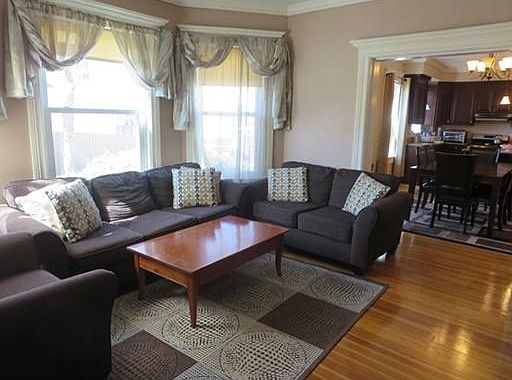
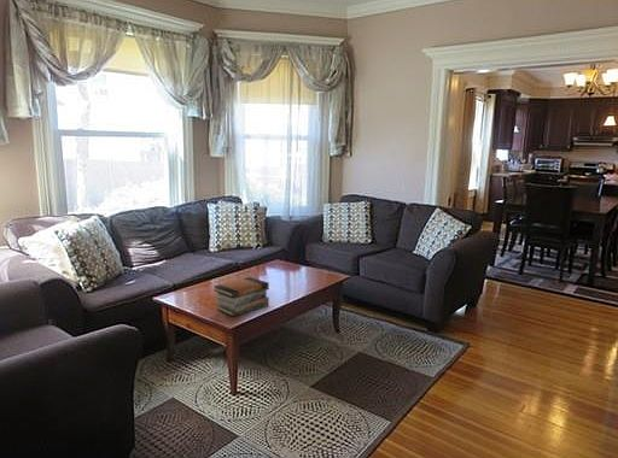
+ book stack [214,276,270,318]
